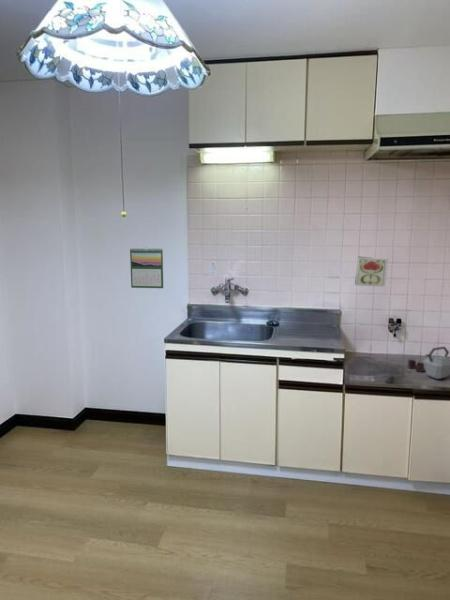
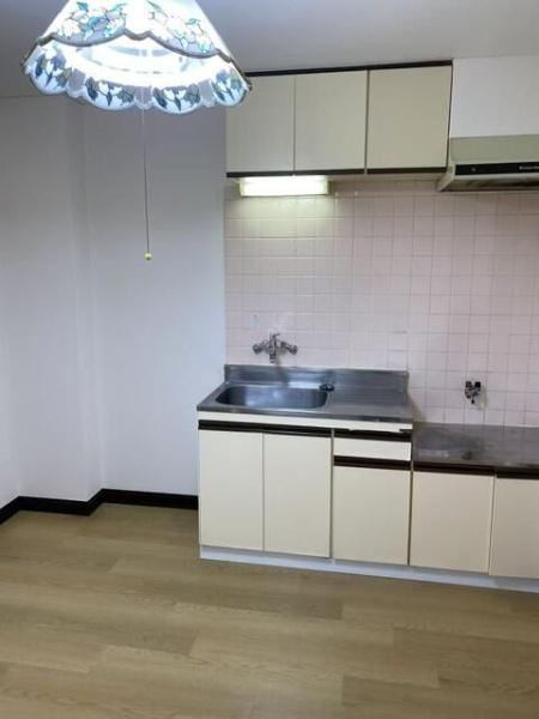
- calendar [129,247,164,289]
- decorative tile [354,256,389,287]
- kettle [407,346,450,380]
